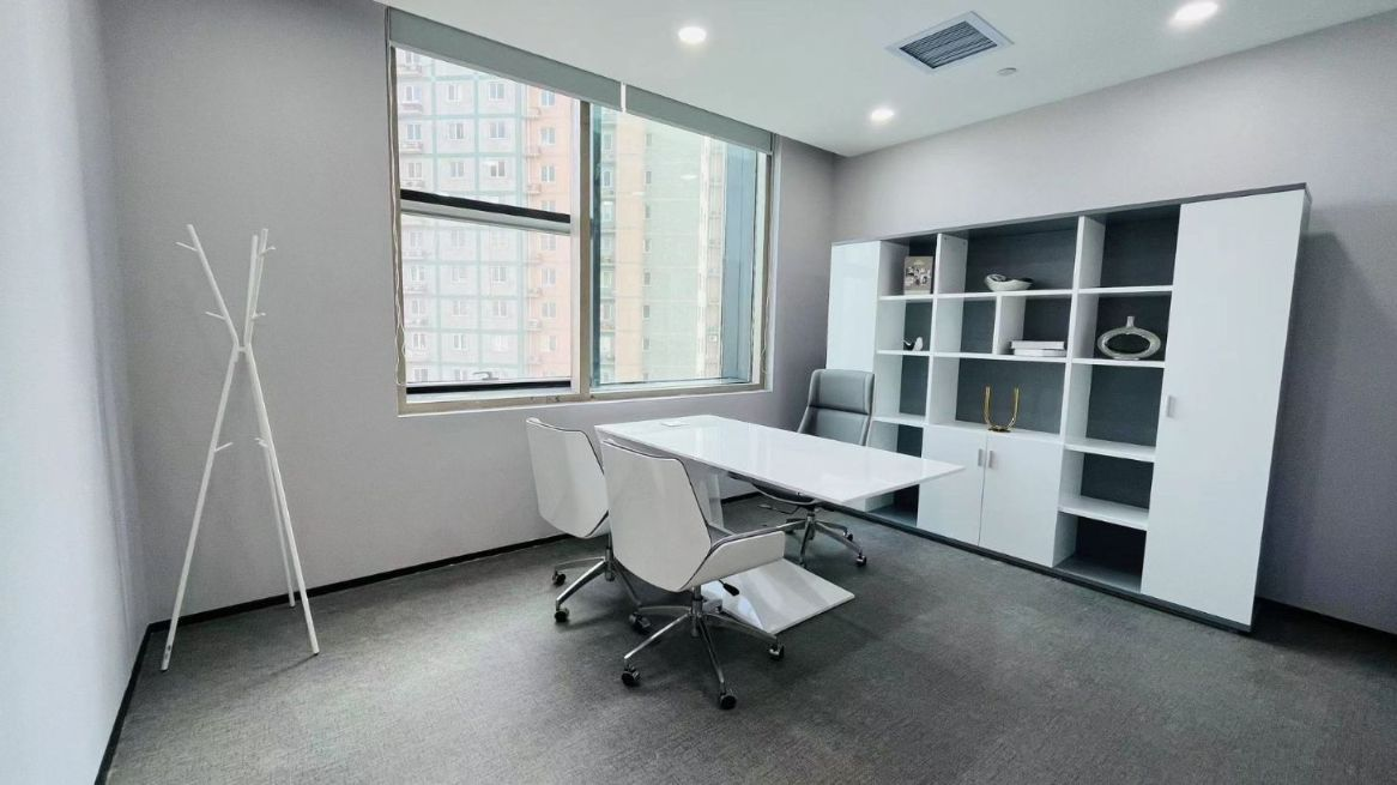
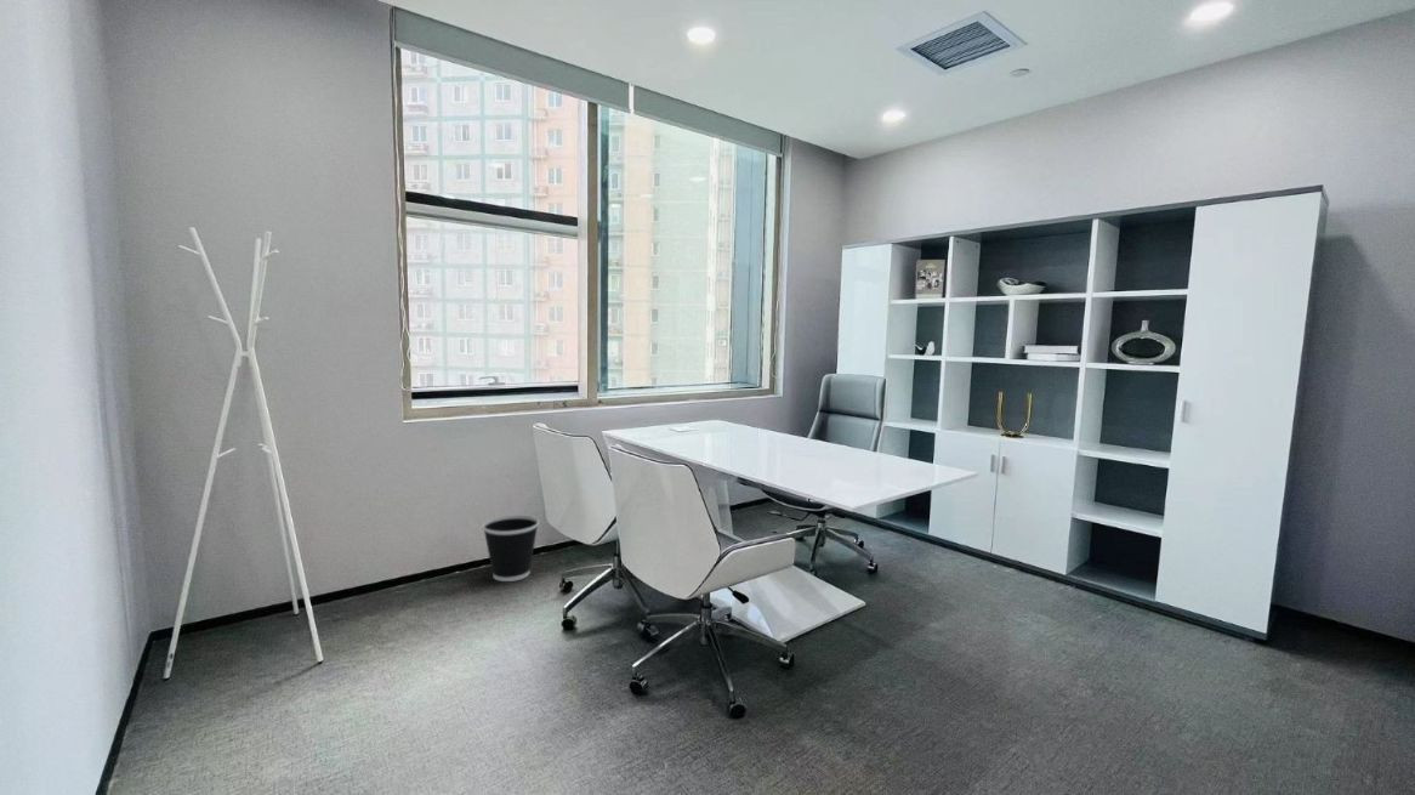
+ wastebasket [481,513,540,583]
